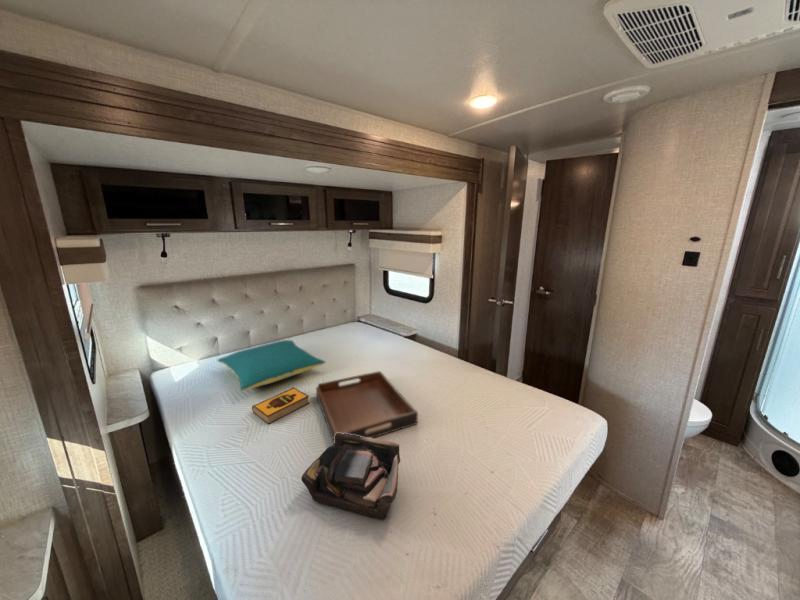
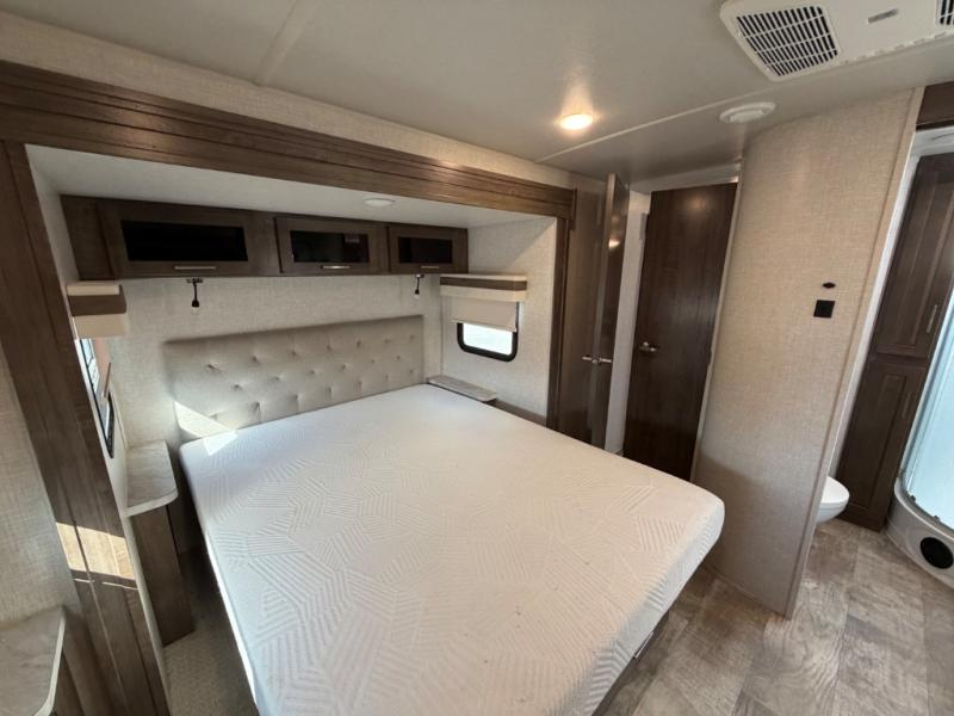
- tote bag [301,433,401,521]
- pillow [216,339,327,392]
- hardback book [251,386,310,425]
- serving tray [315,370,419,444]
